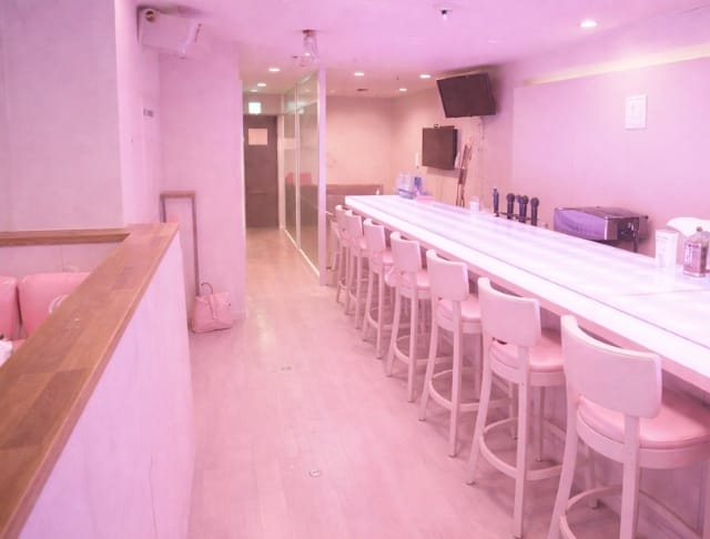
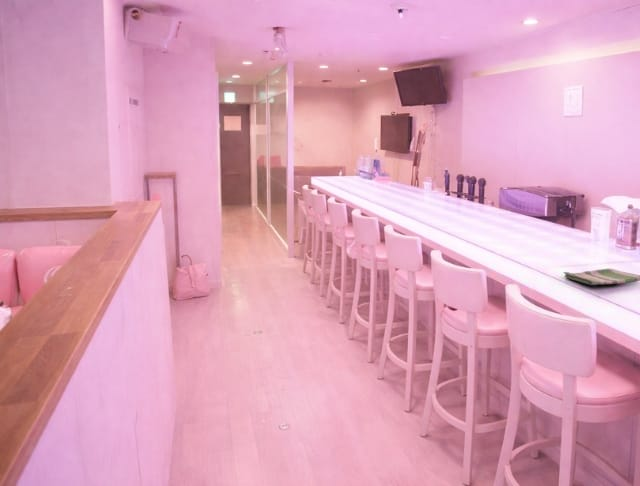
+ dish towel [562,267,640,286]
